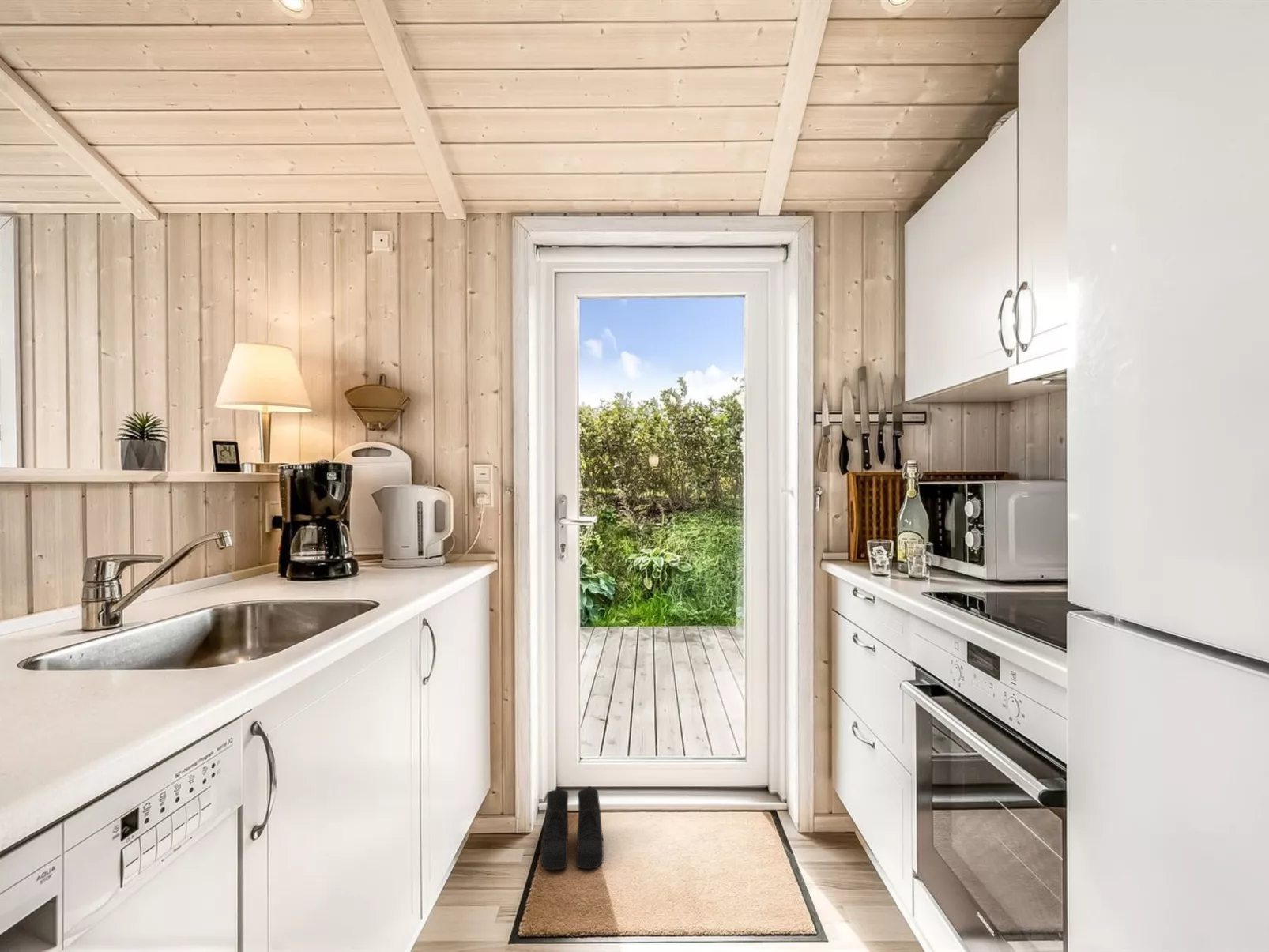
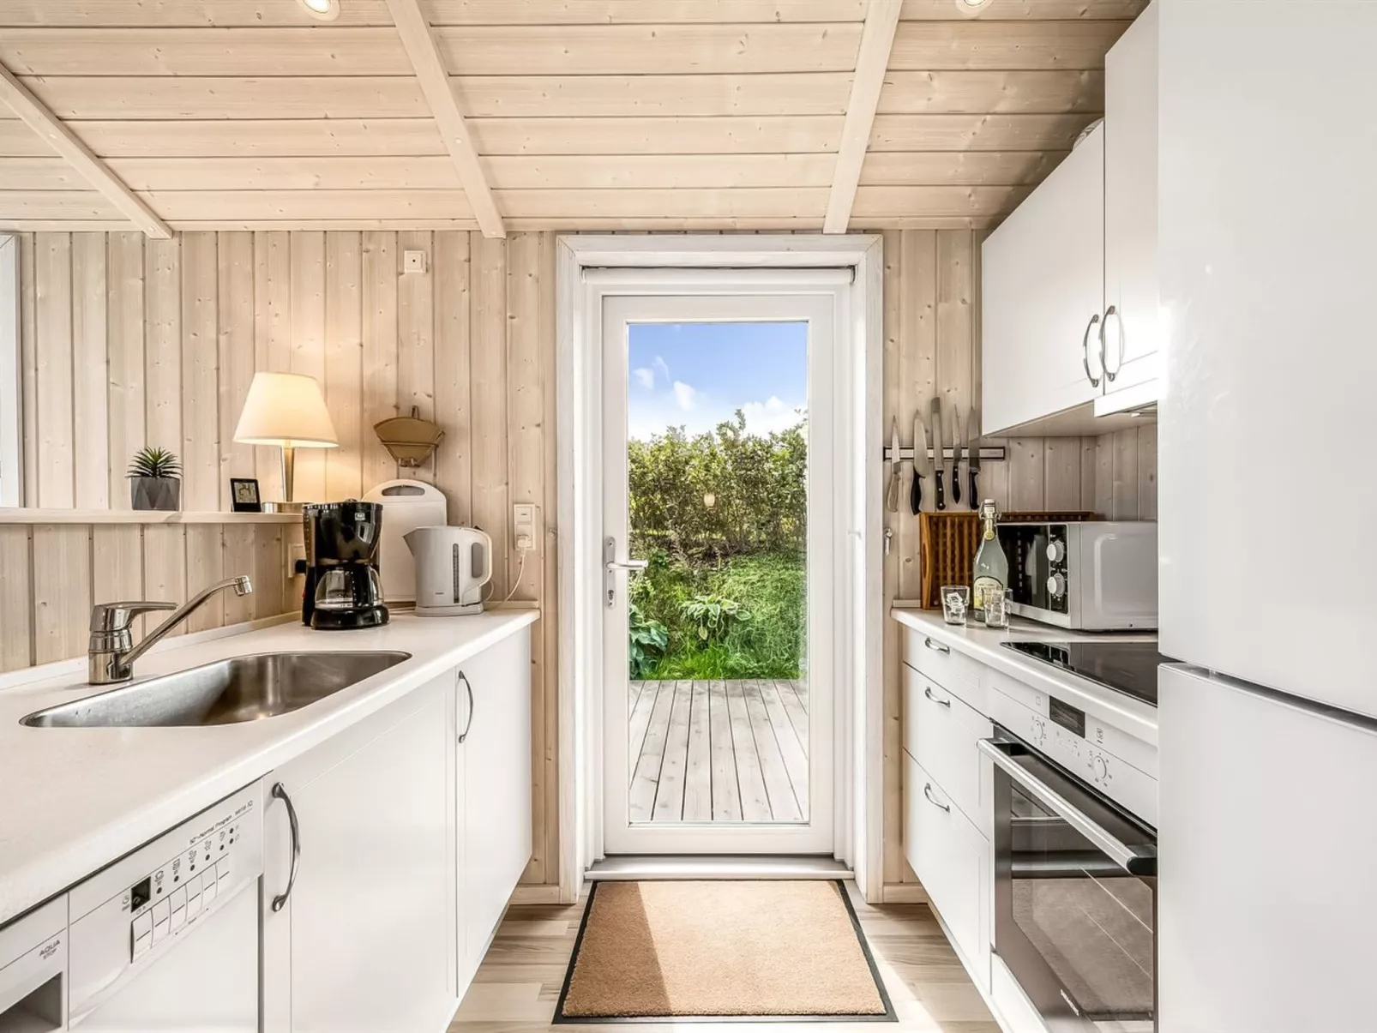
- boots [540,785,604,871]
